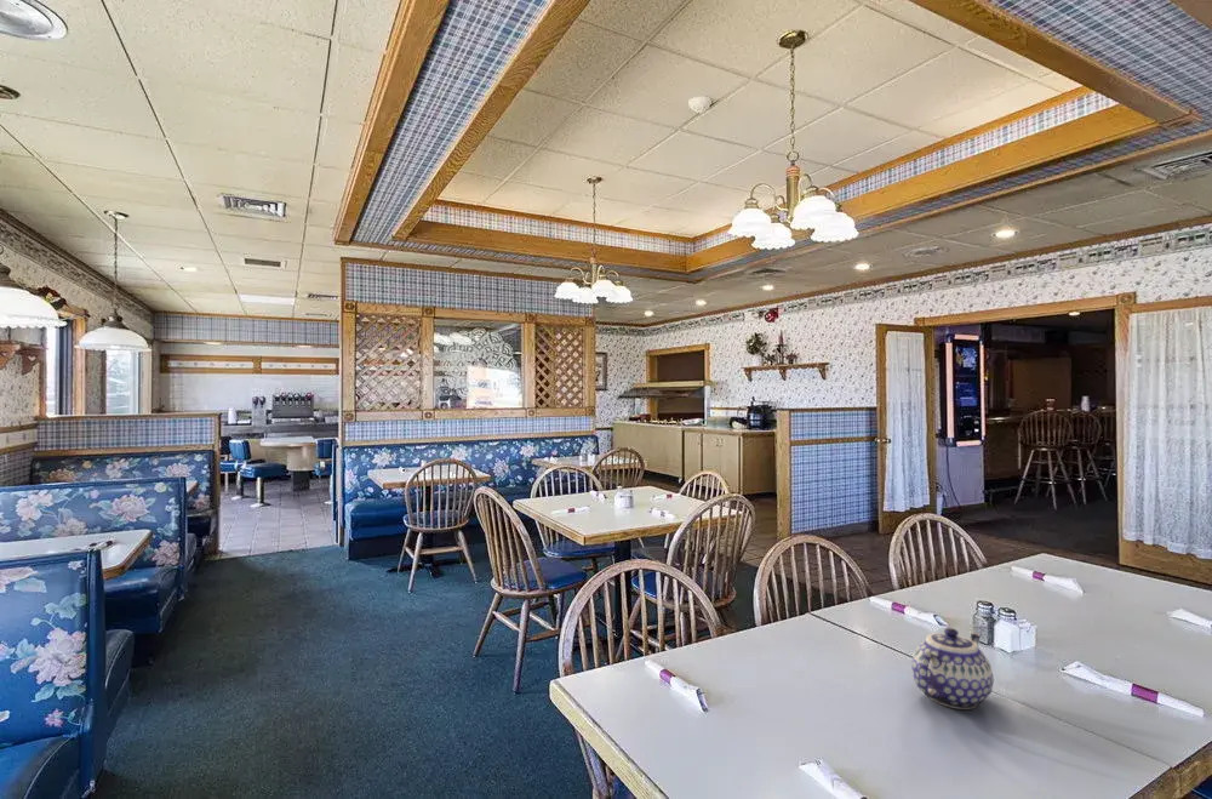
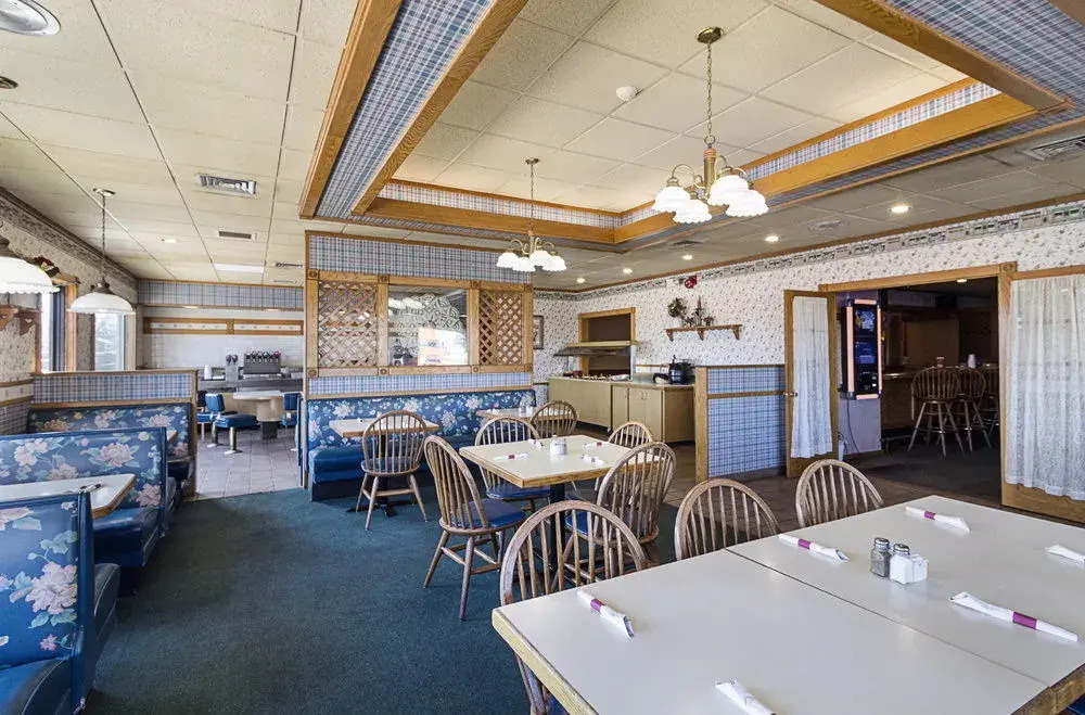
- teapot [910,627,995,710]
